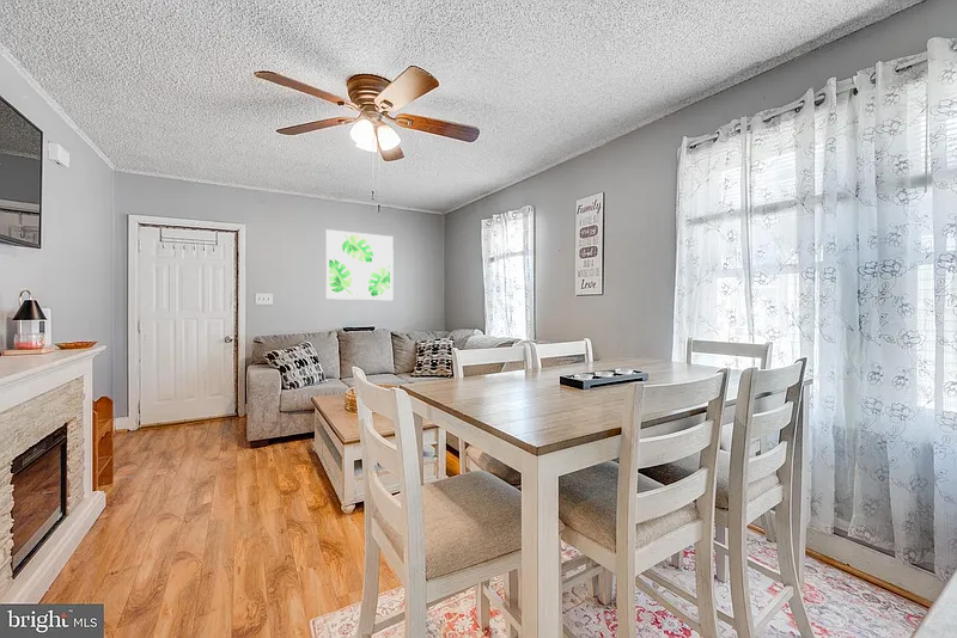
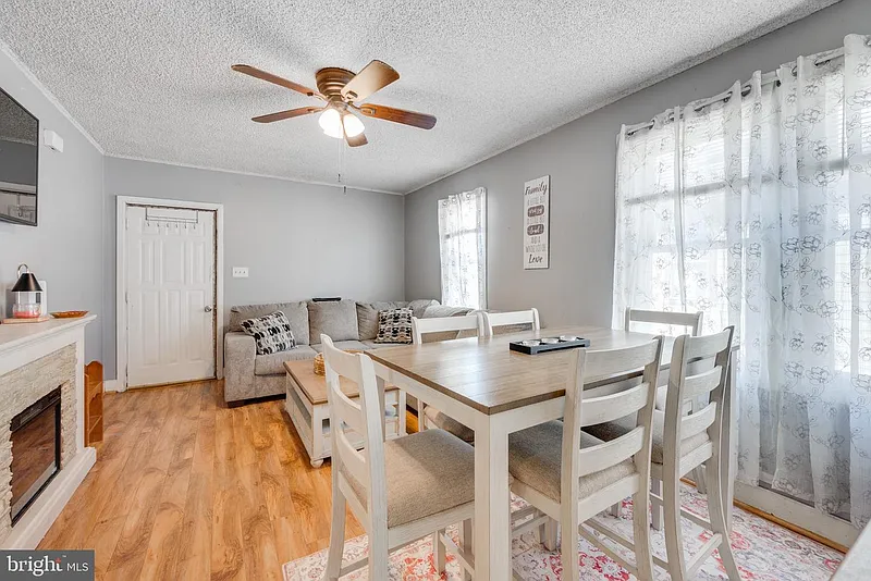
- wall art [324,228,395,301]
